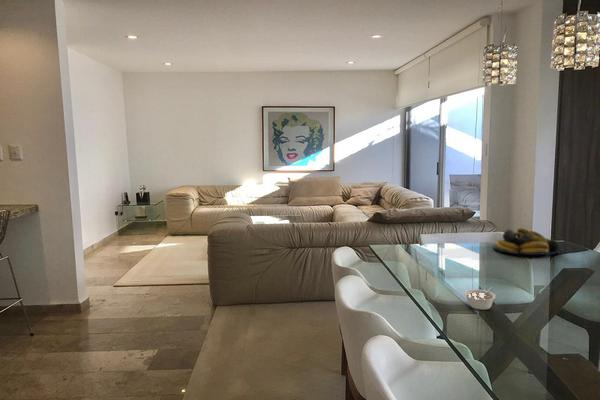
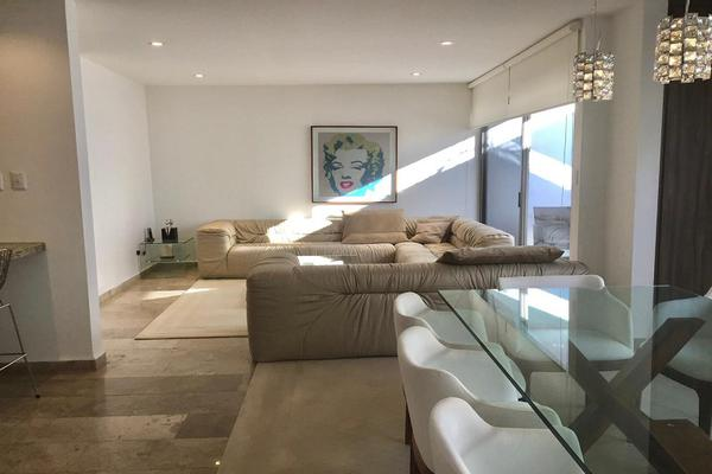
- fruit bowl [492,227,561,256]
- legume [463,286,497,311]
